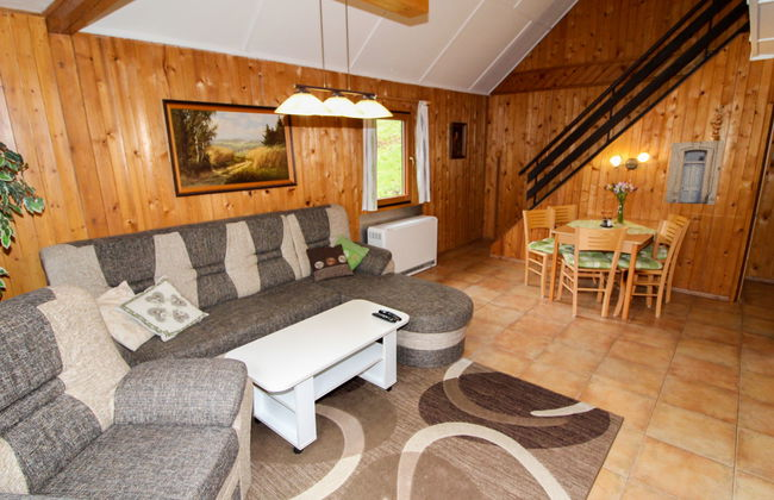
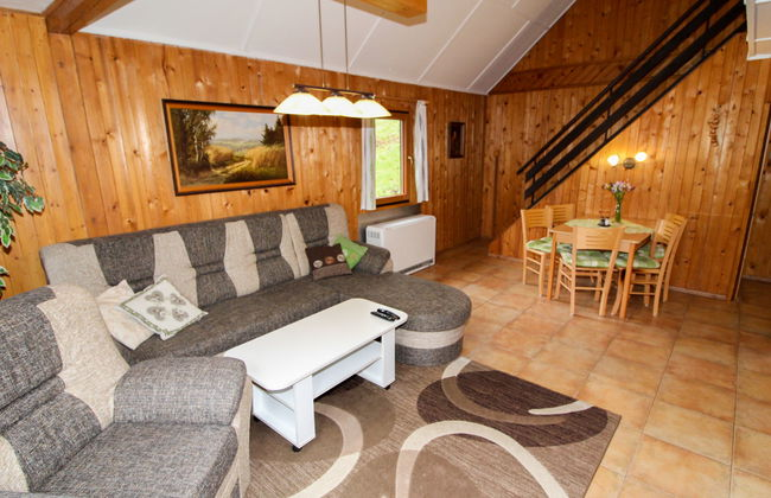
- wall art [664,139,725,206]
